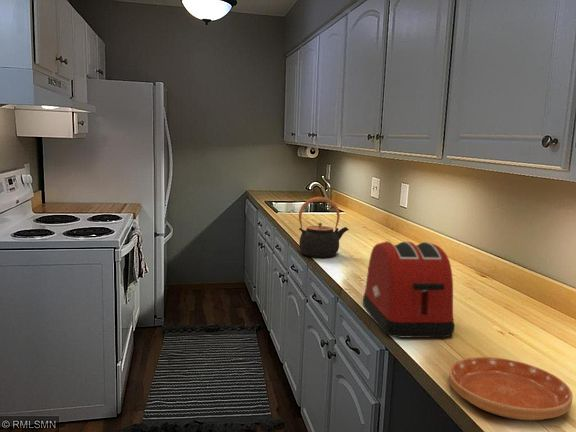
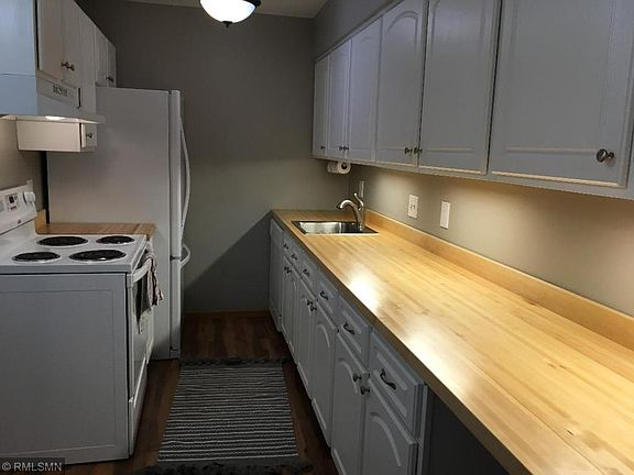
- saucer [448,356,574,421]
- teapot [298,196,350,259]
- toaster [362,240,455,338]
